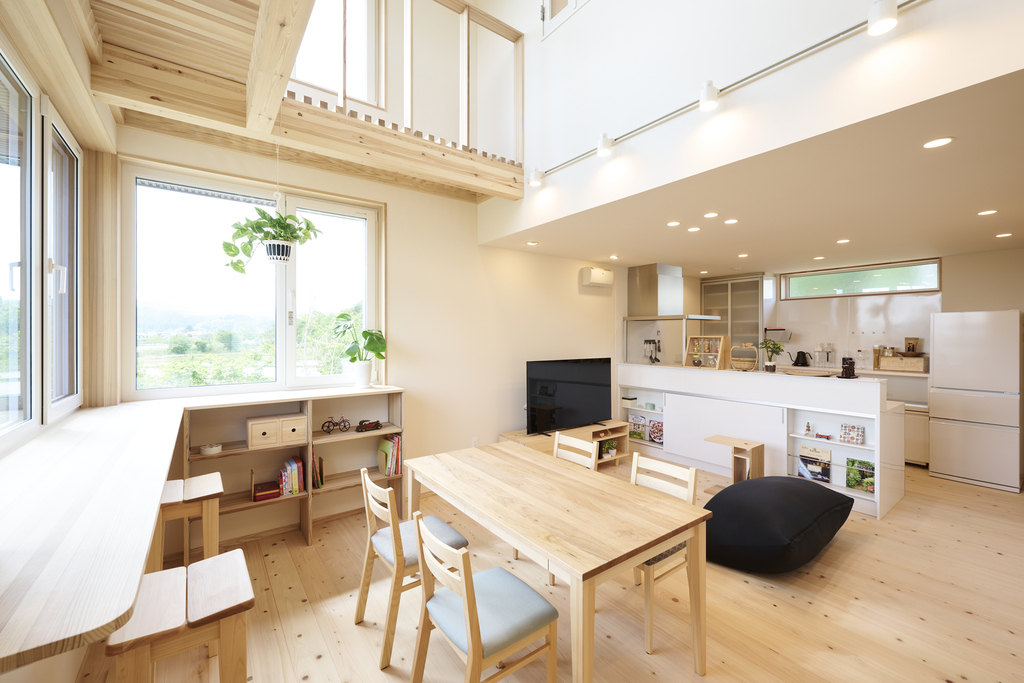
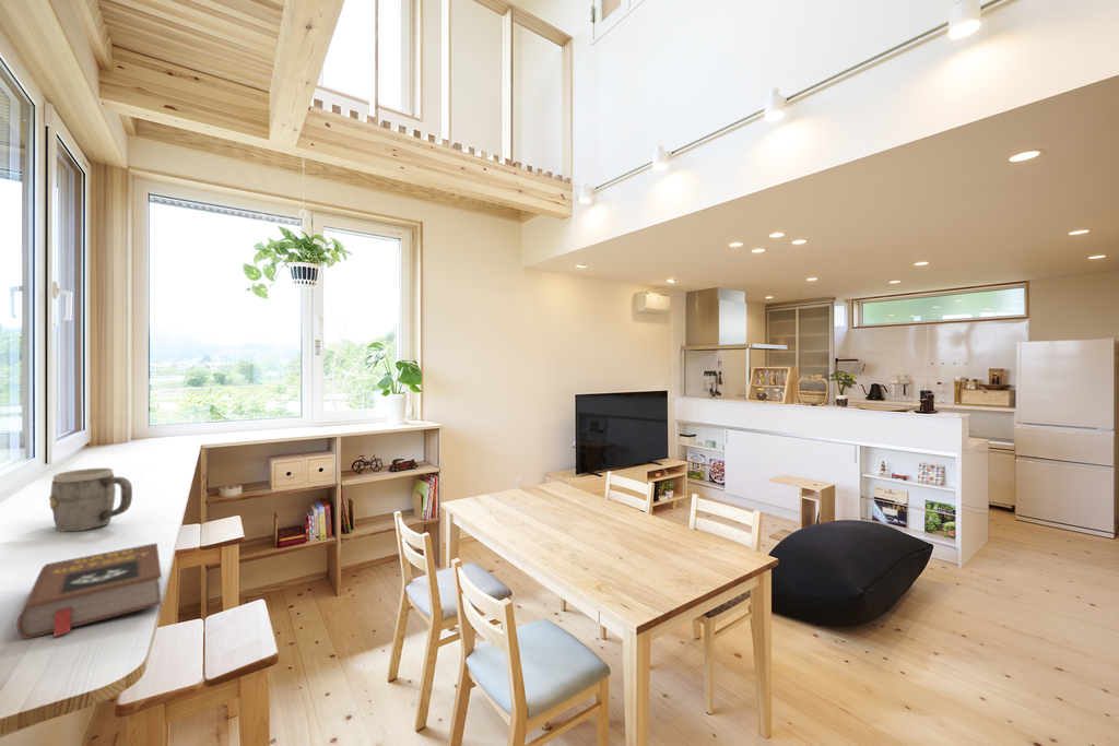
+ mug [48,467,133,533]
+ book [15,542,163,640]
